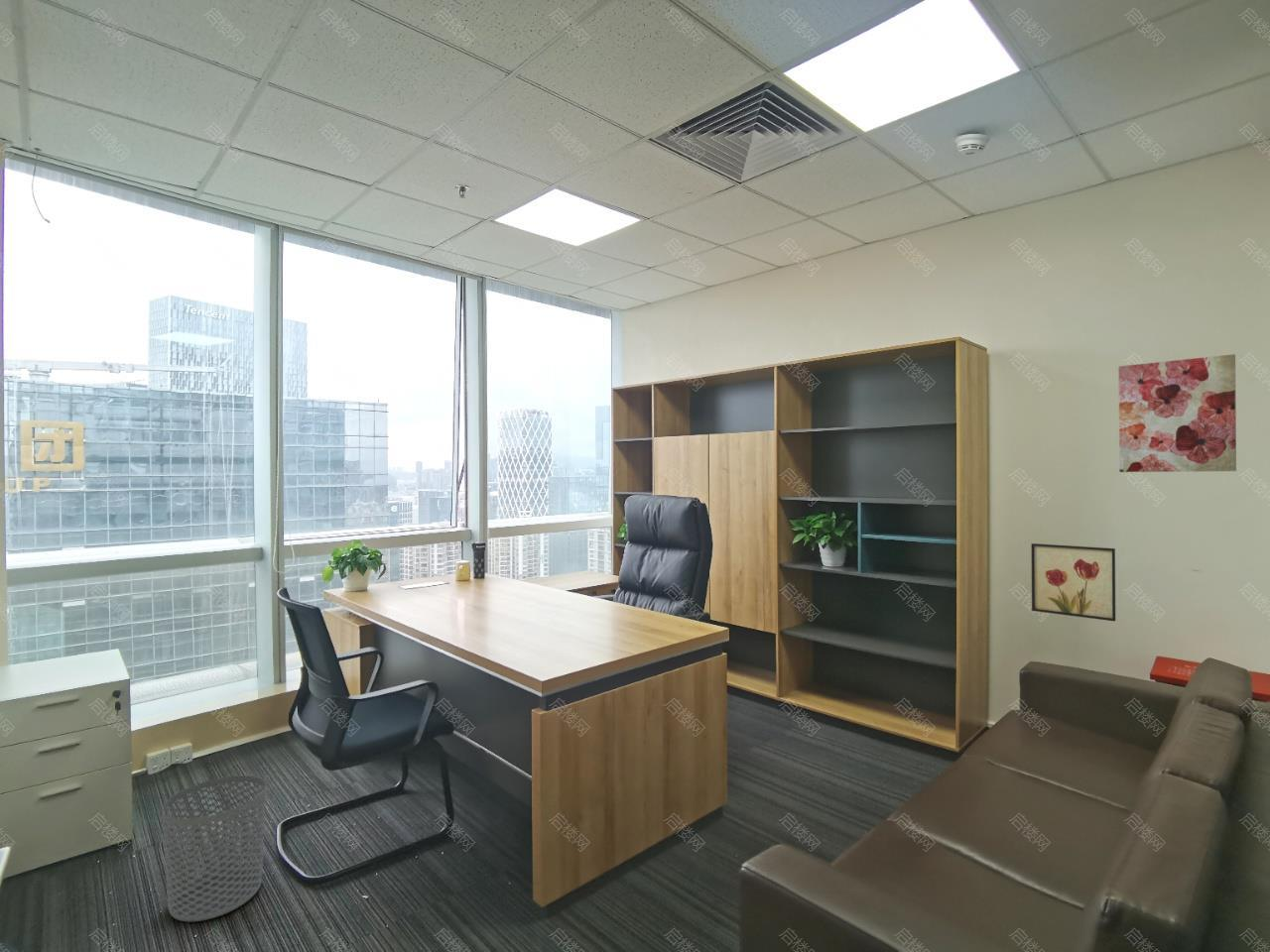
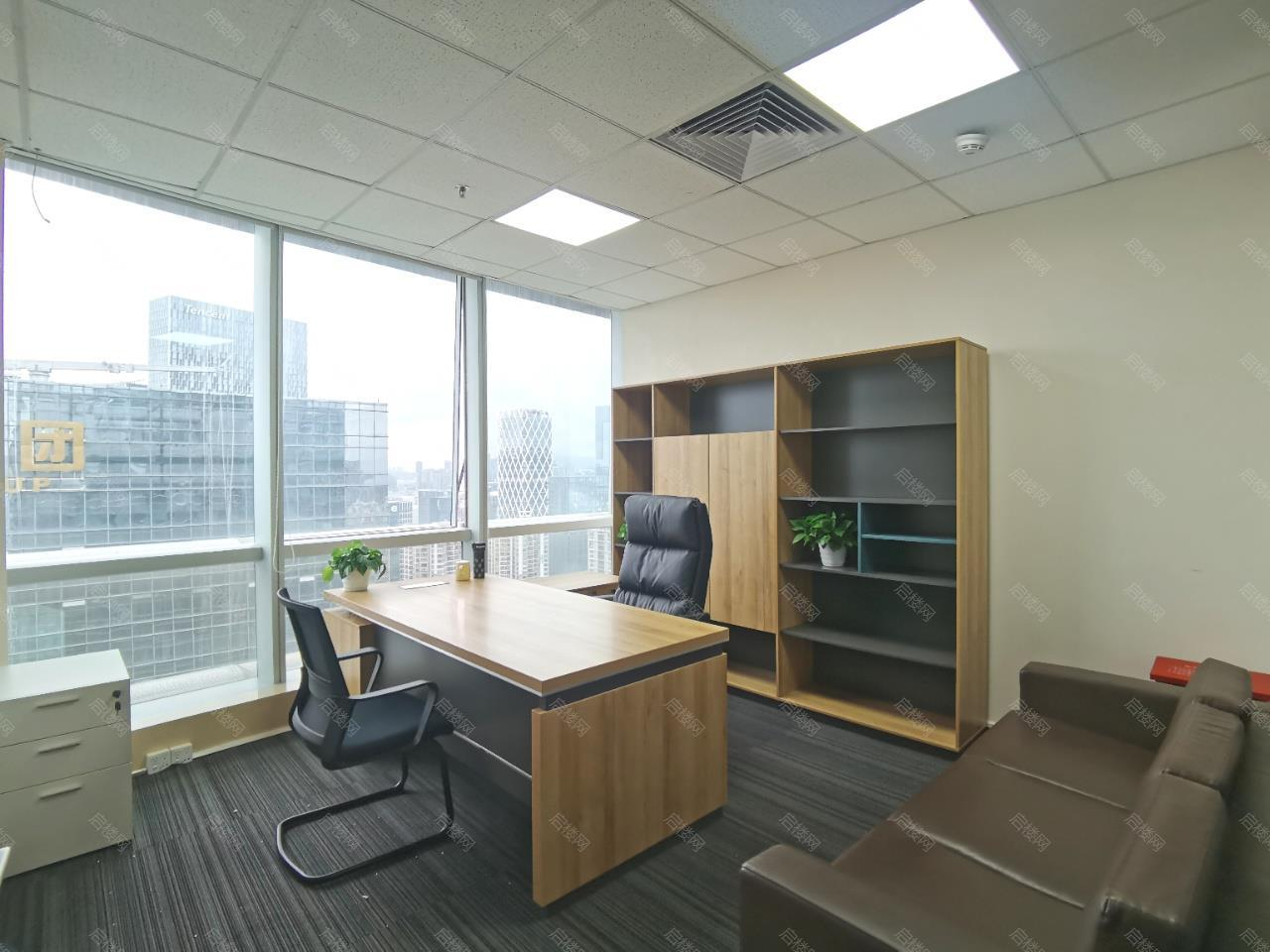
- wall art [1117,353,1237,473]
- waste bin [161,774,267,922]
- wall art [1030,542,1116,622]
